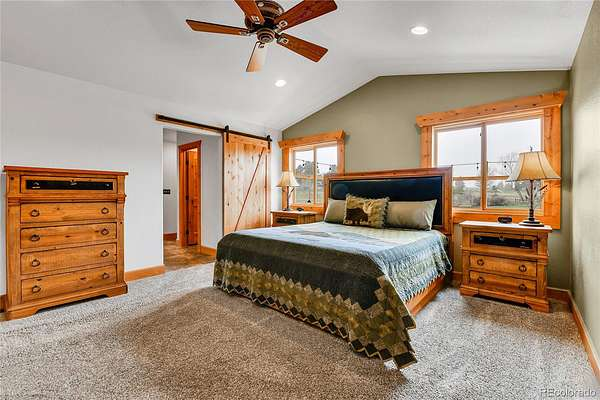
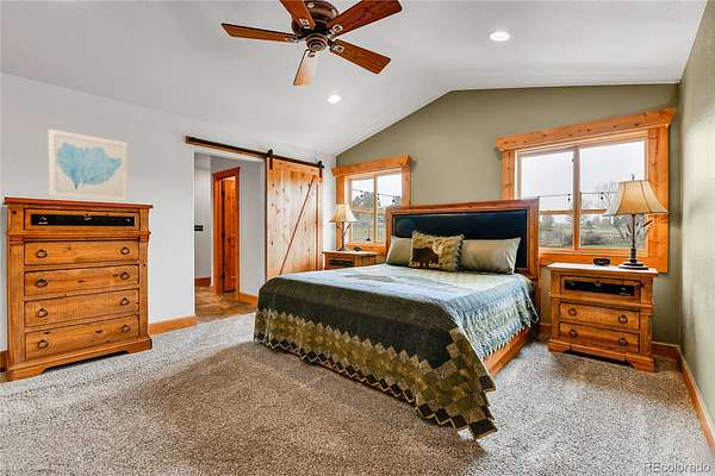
+ wall art [46,129,129,202]
